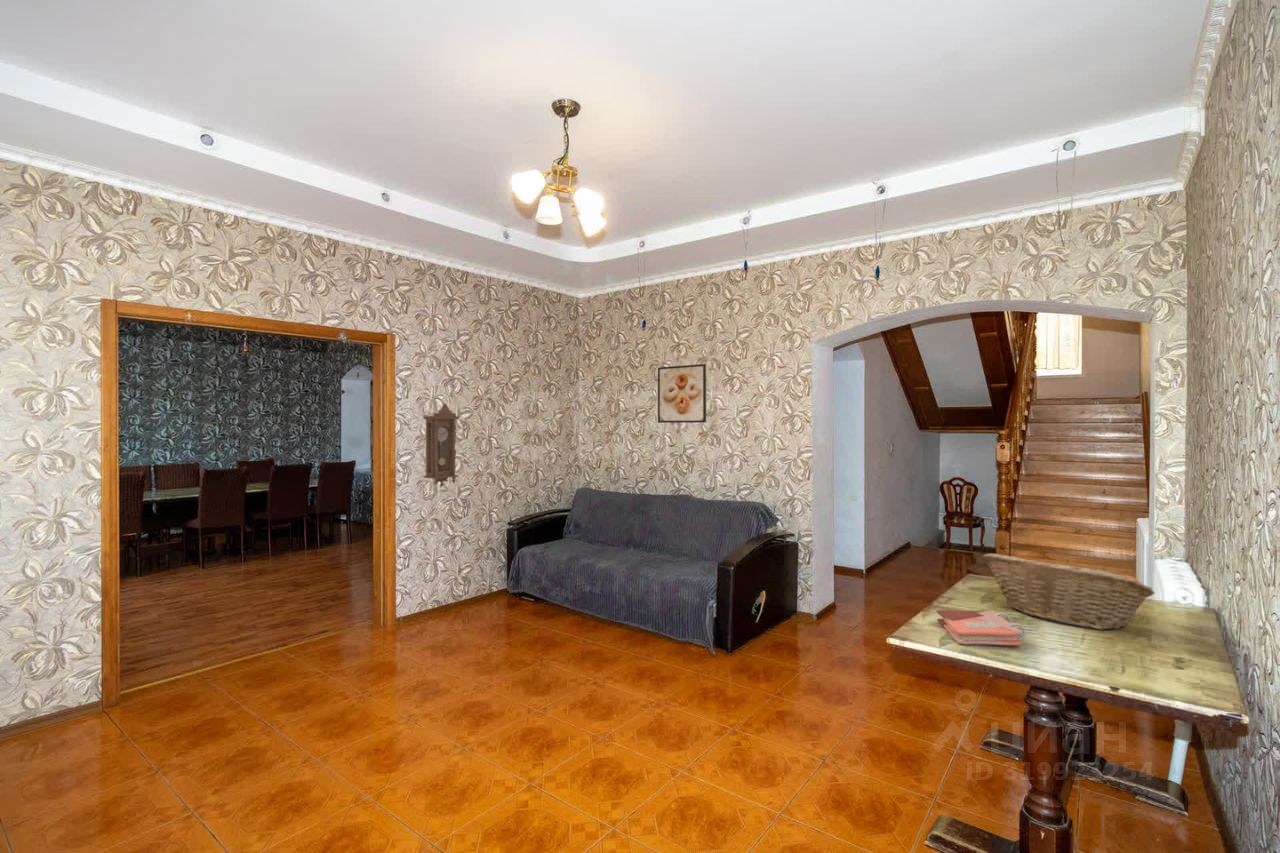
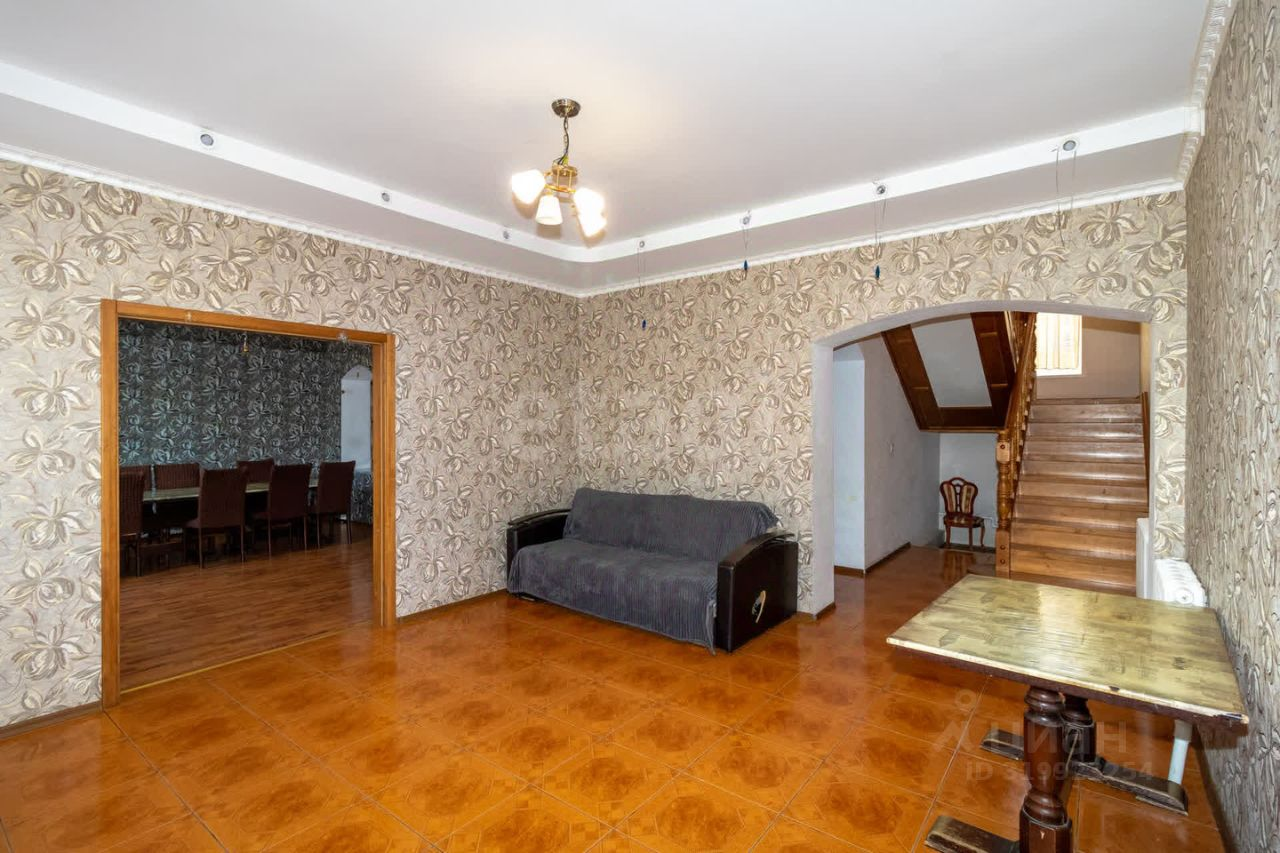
- fruit basket [981,553,1156,631]
- phonebook [936,609,1027,647]
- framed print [657,363,707,424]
- pendulum clock [422,403,460,488]
